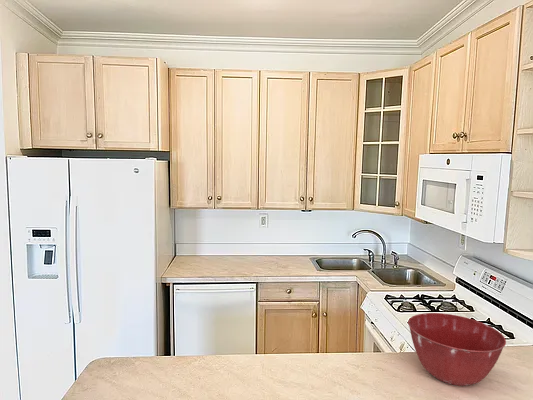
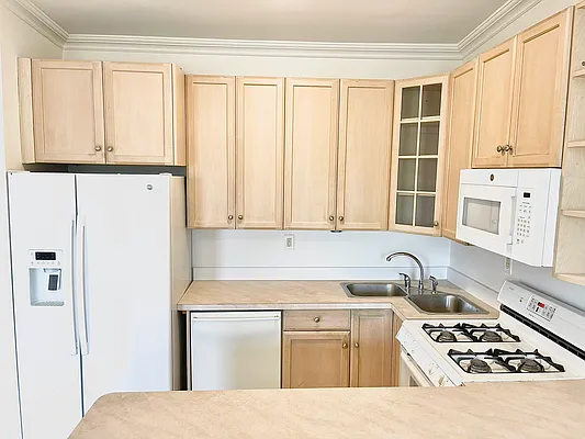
- mixing bowl [407,312,507,387]
